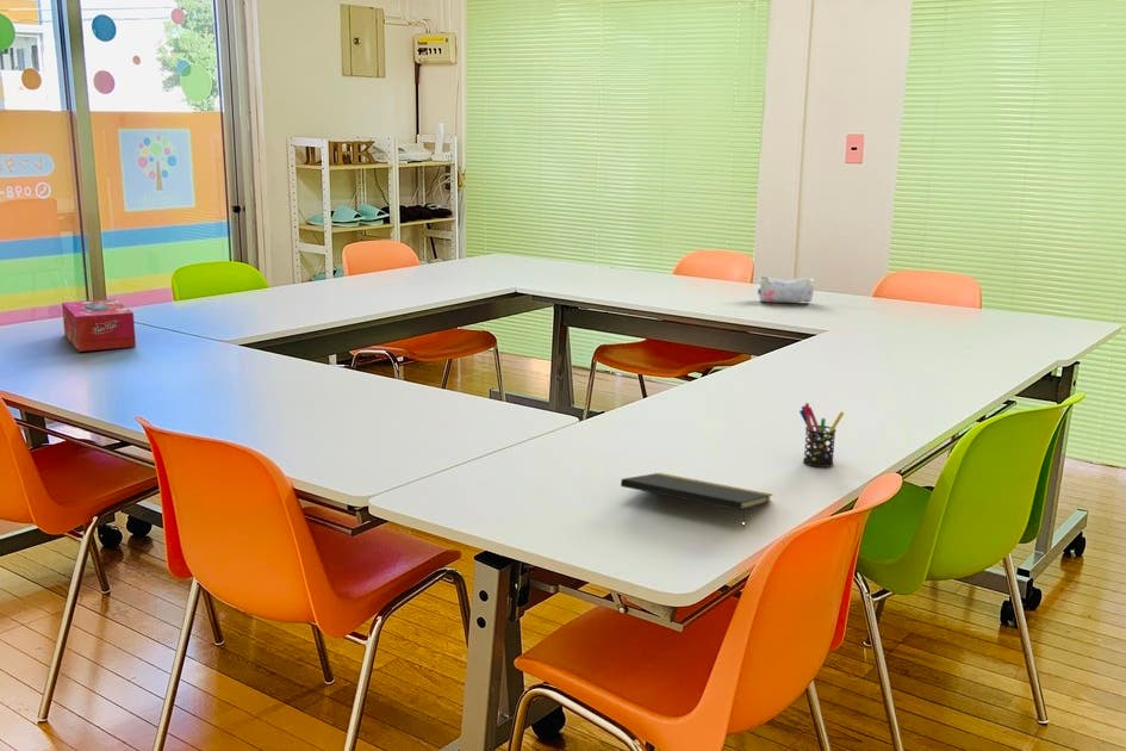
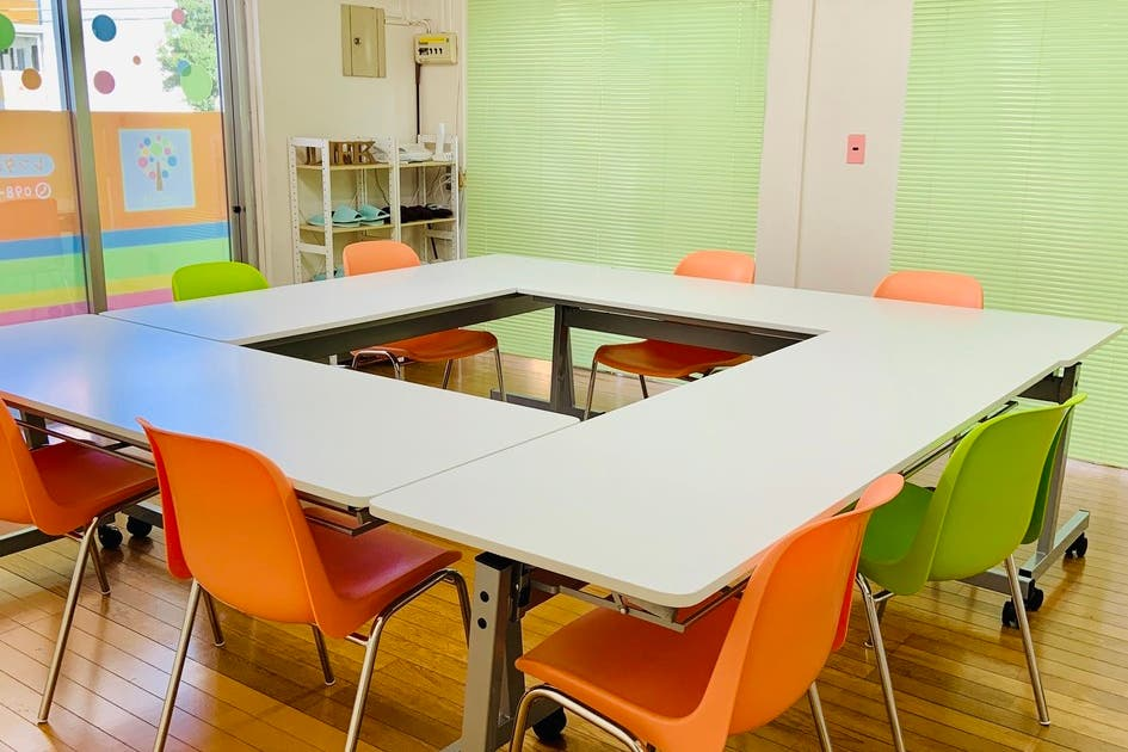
- tissue box [61,298,137,353]
- pencil case [757,275,816,303]
- pen holder [798,402,845,468]
- notepad [620,472,773,529]
